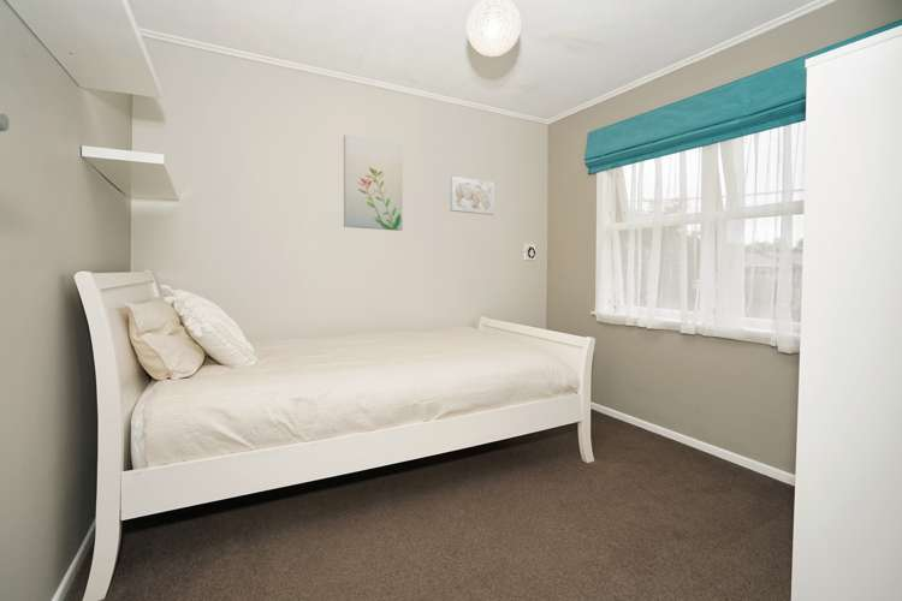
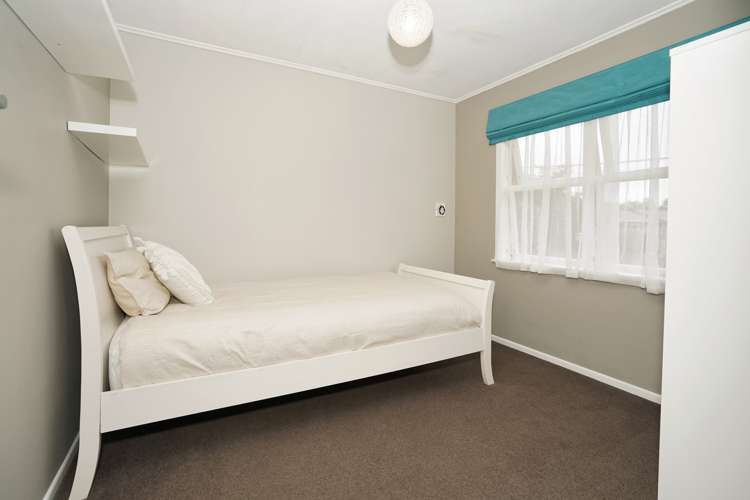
- wall art [449,175,495,216]
- wall art [343,133,404,232]
